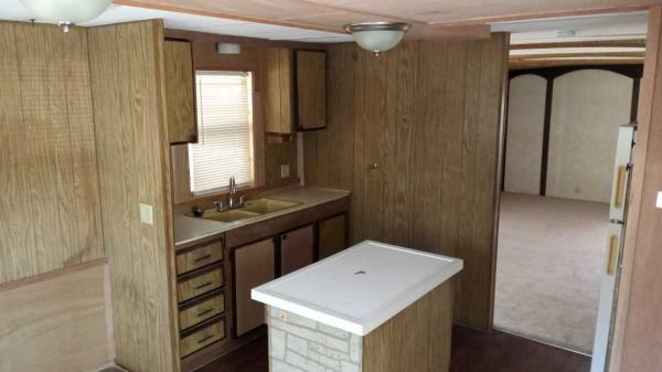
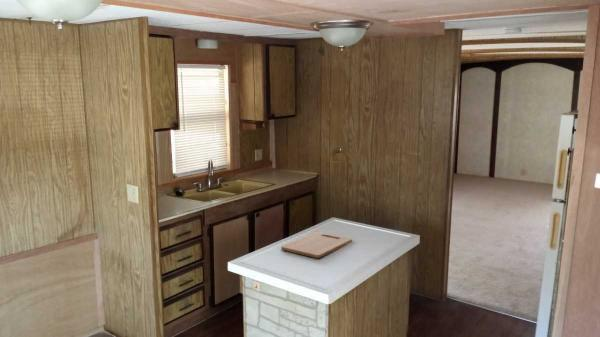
+ cutting board [280,231,353,259]
